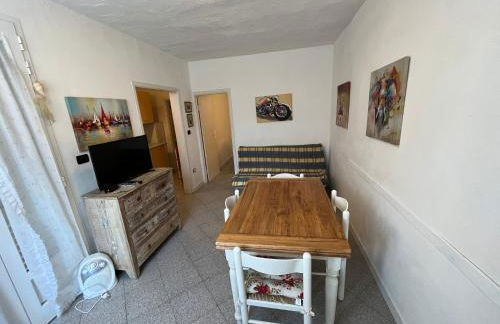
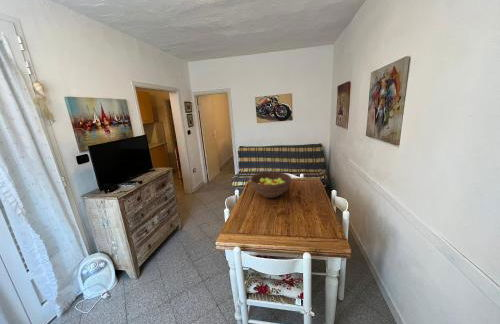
+ fruit bowl [250,171,292,199]
